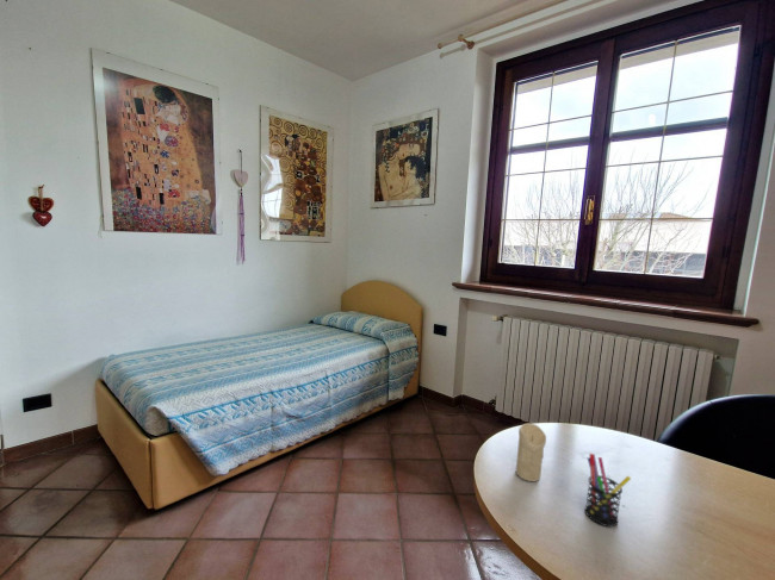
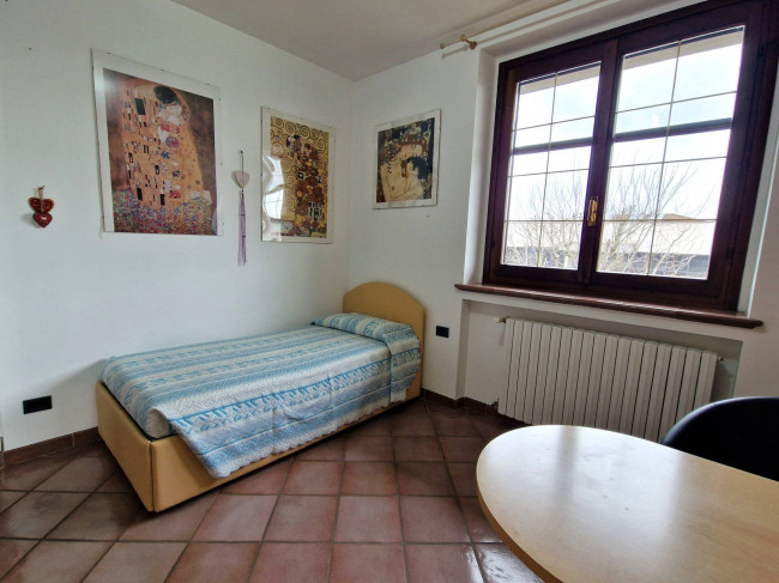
- pen holder [584,453,632,528]
- candle [515,422,547,482]
